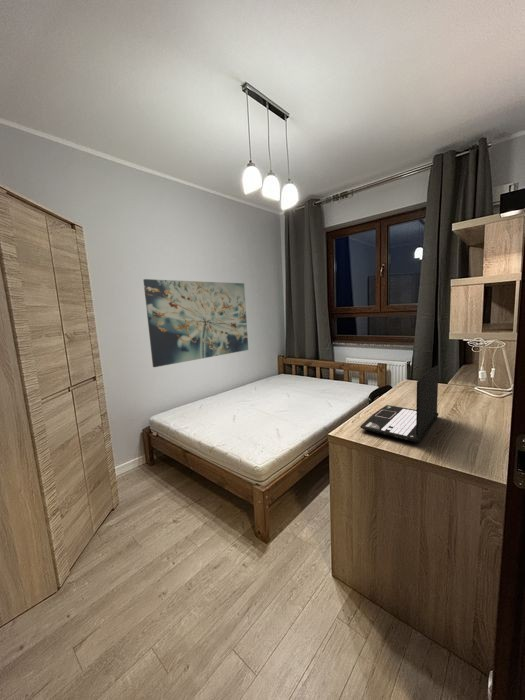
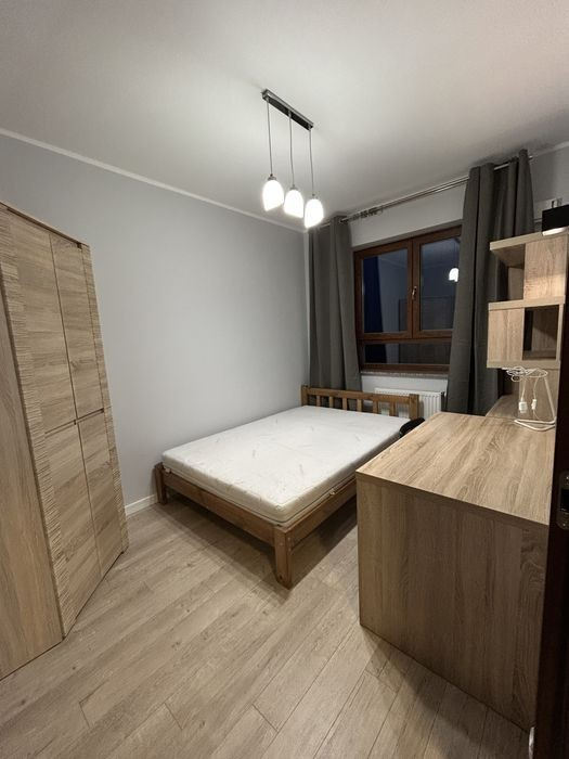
- wall art [142,278,249,368]
- laptop [359,365,439,443]
